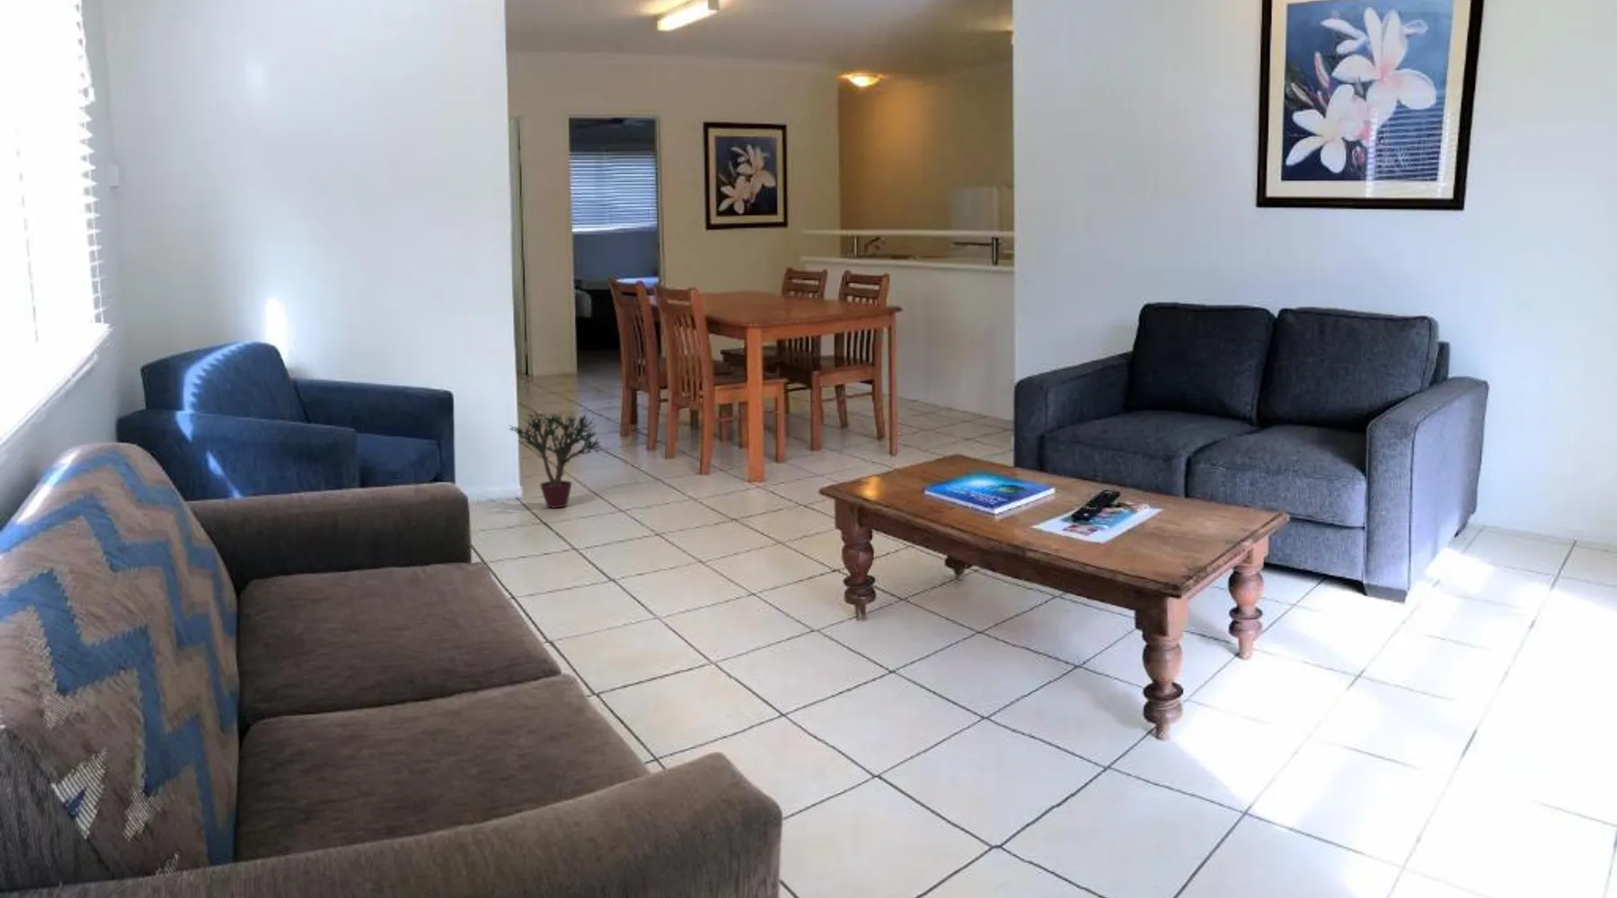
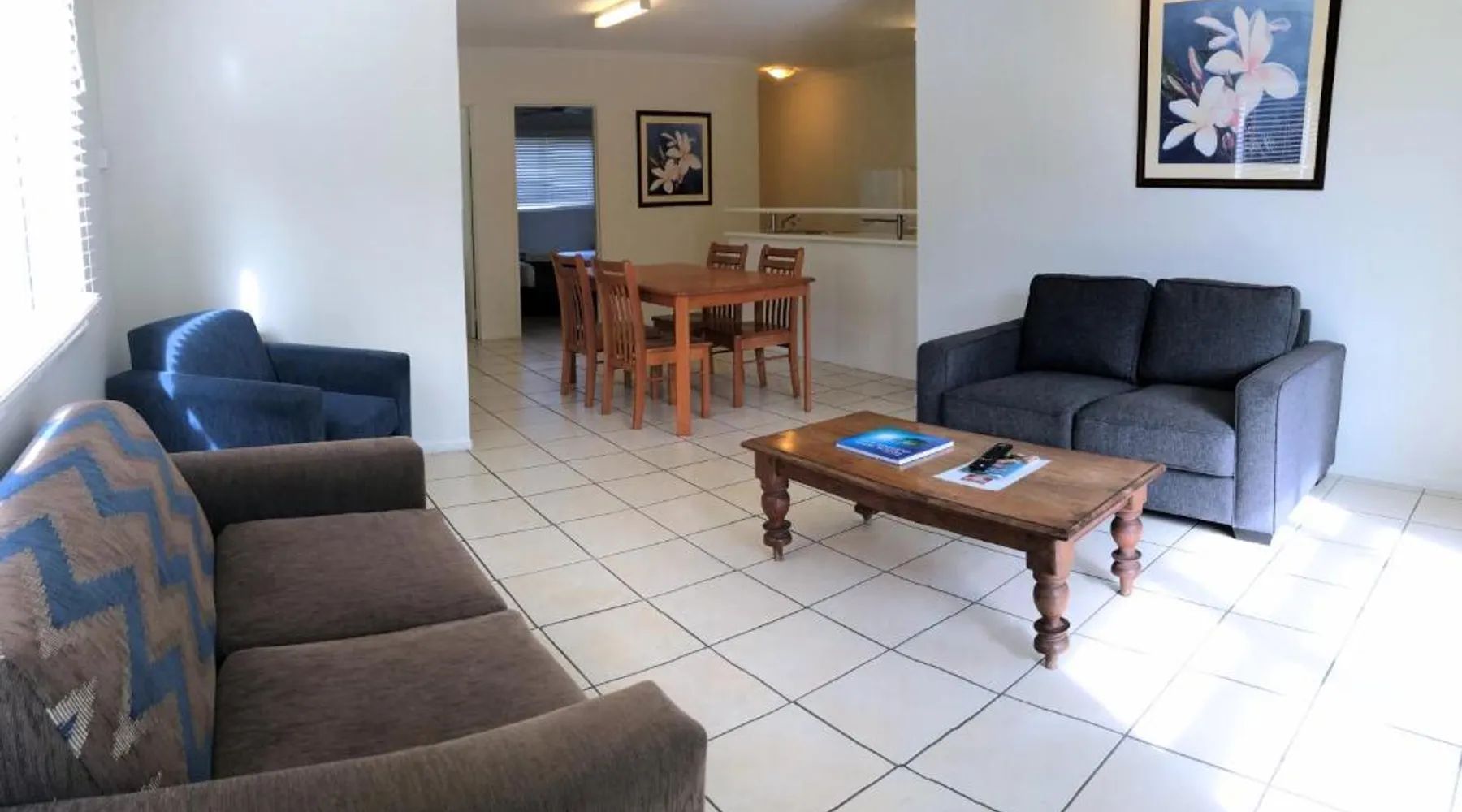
- potted plant [509,409,604,509]
